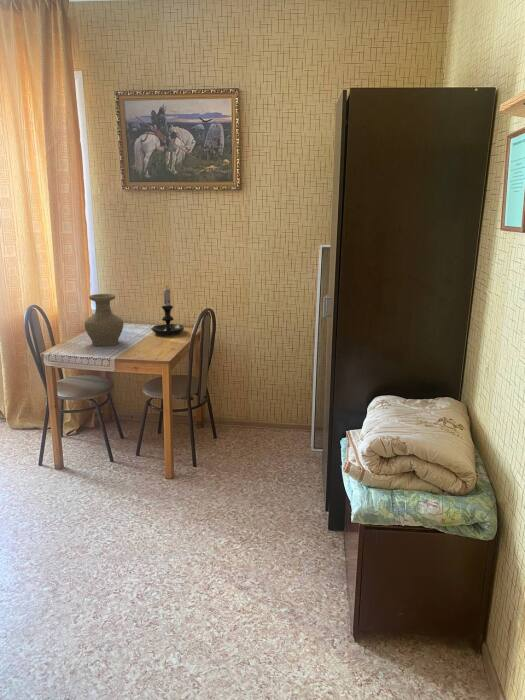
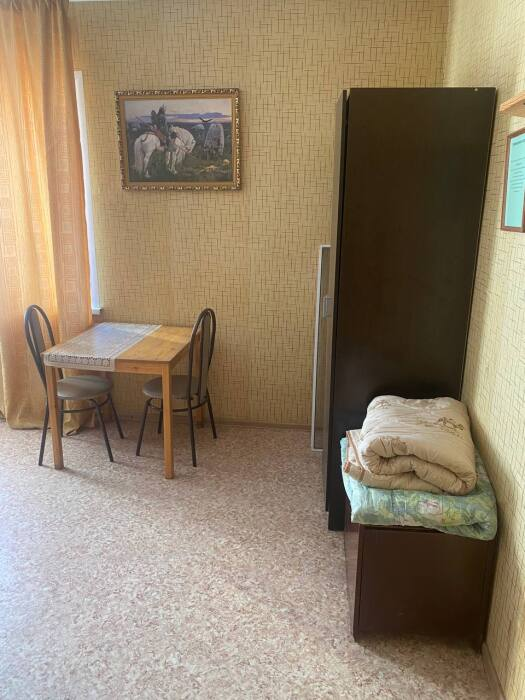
- candle holder [150,285,185,336]
- vase [84,293,124,347]
